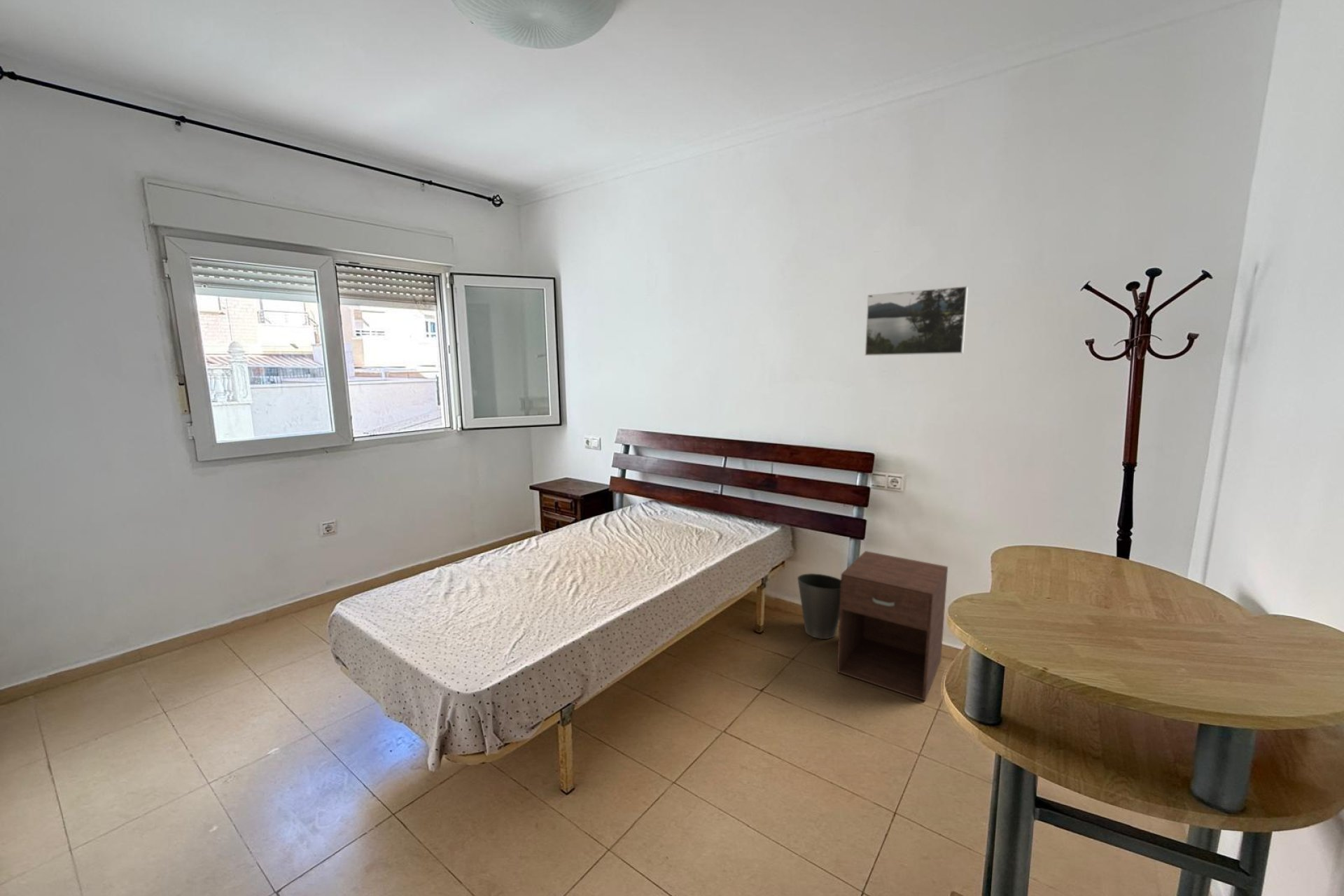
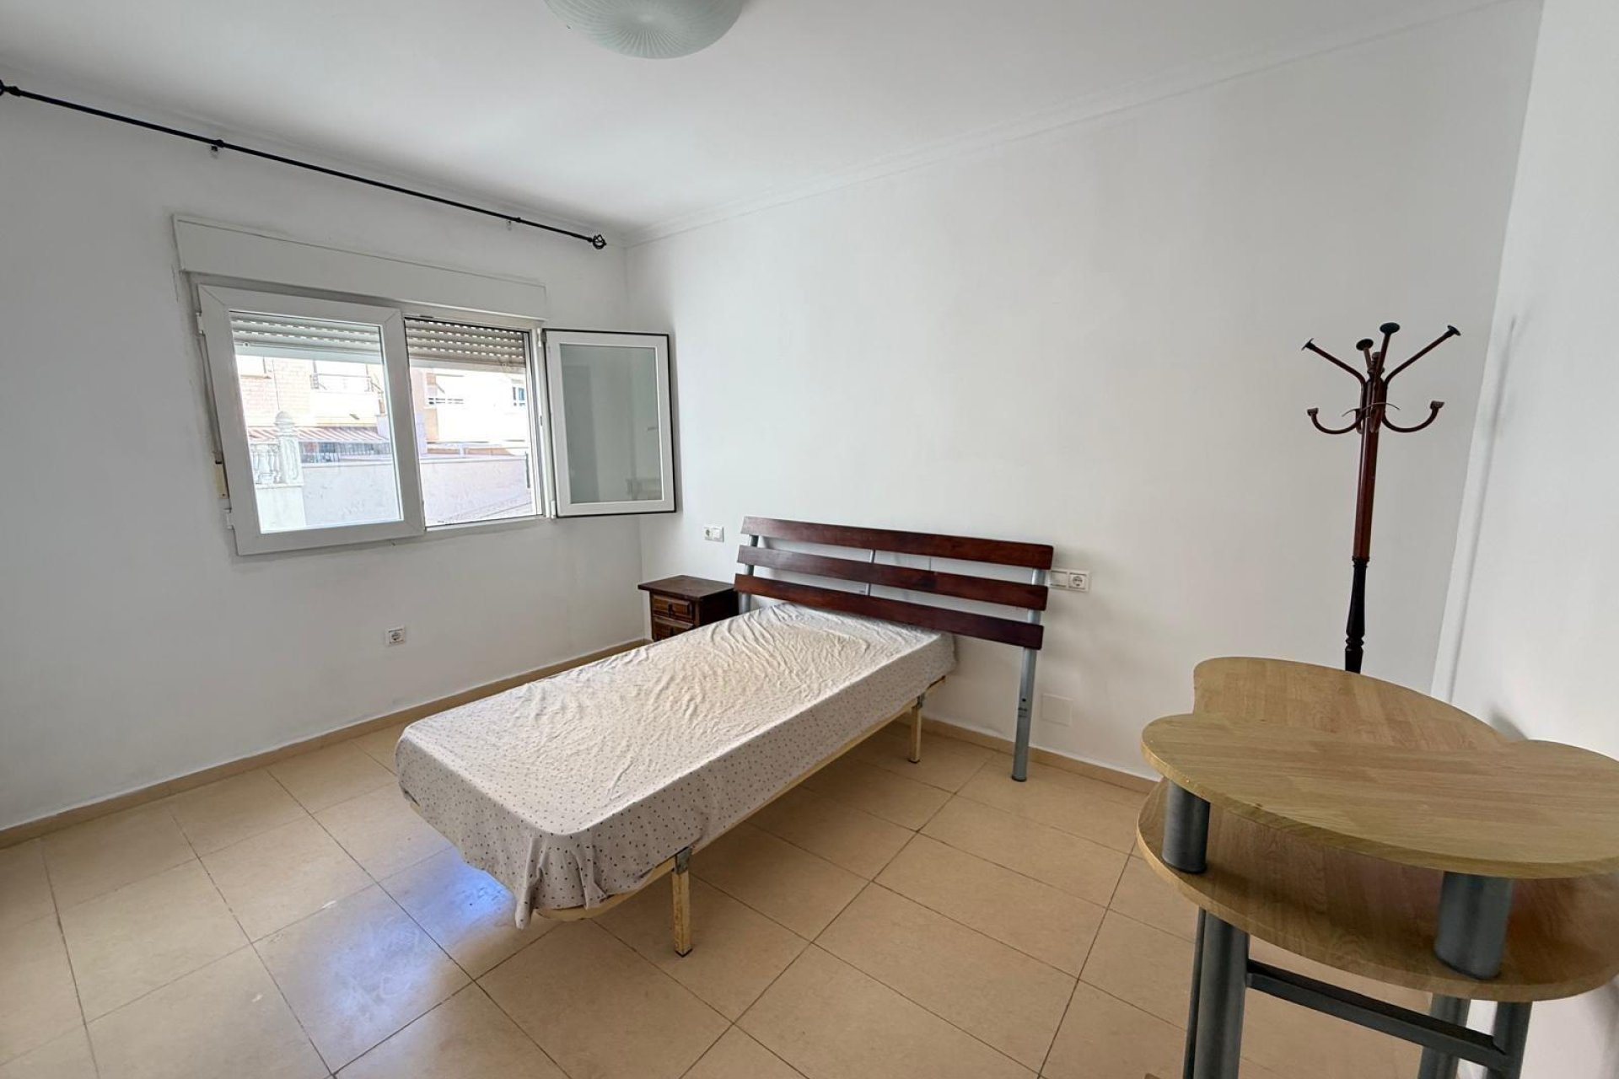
- nightstand [837,550,949,701]
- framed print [865,286,969,356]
- waste basket [797,573,841,640]
